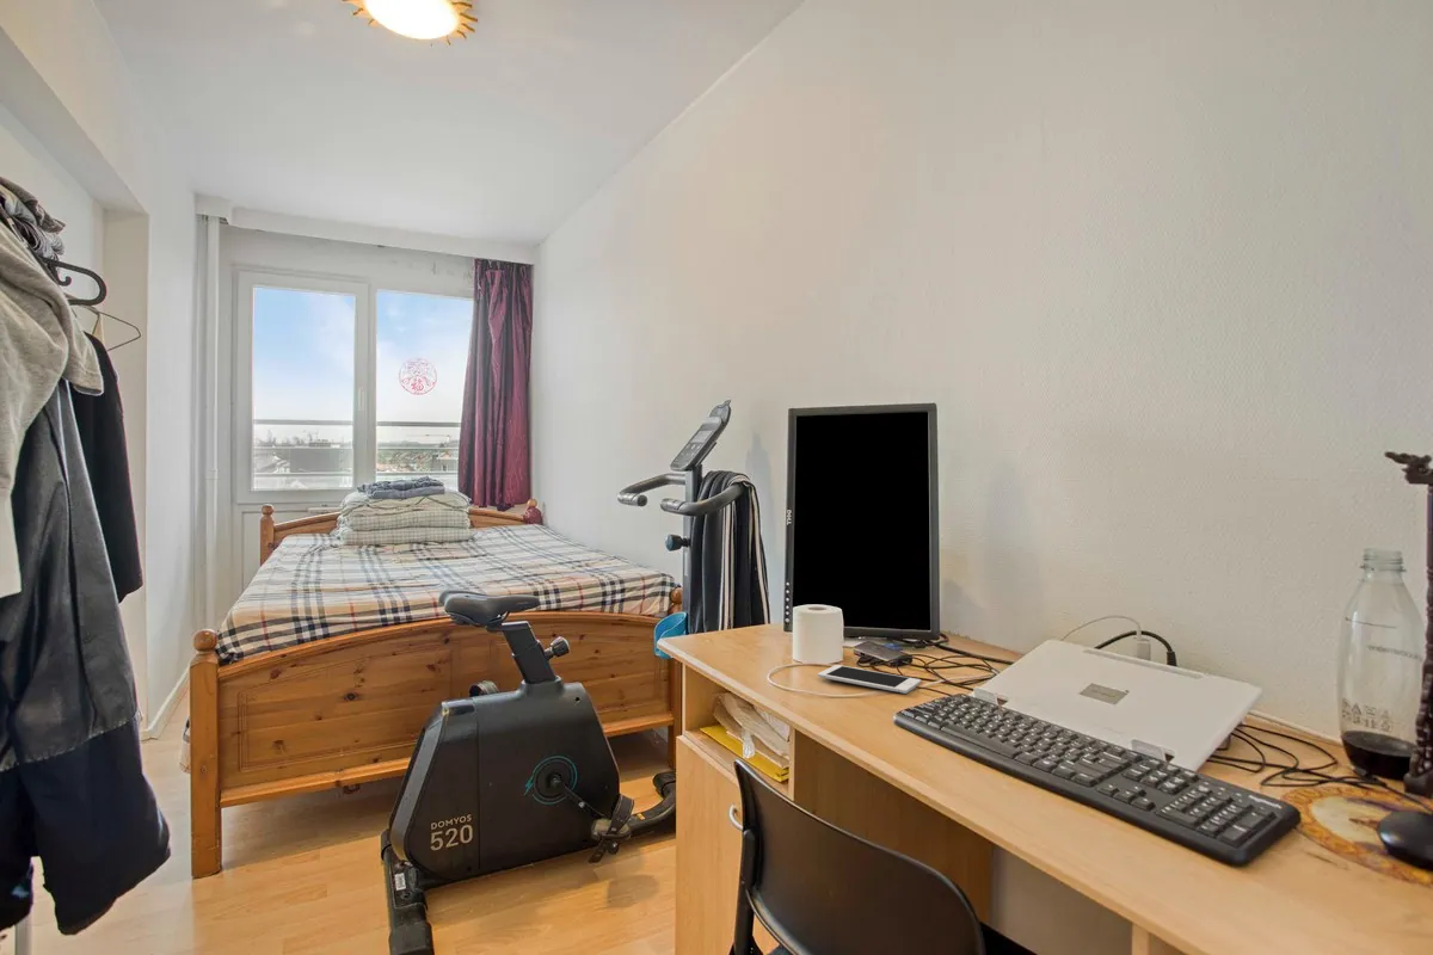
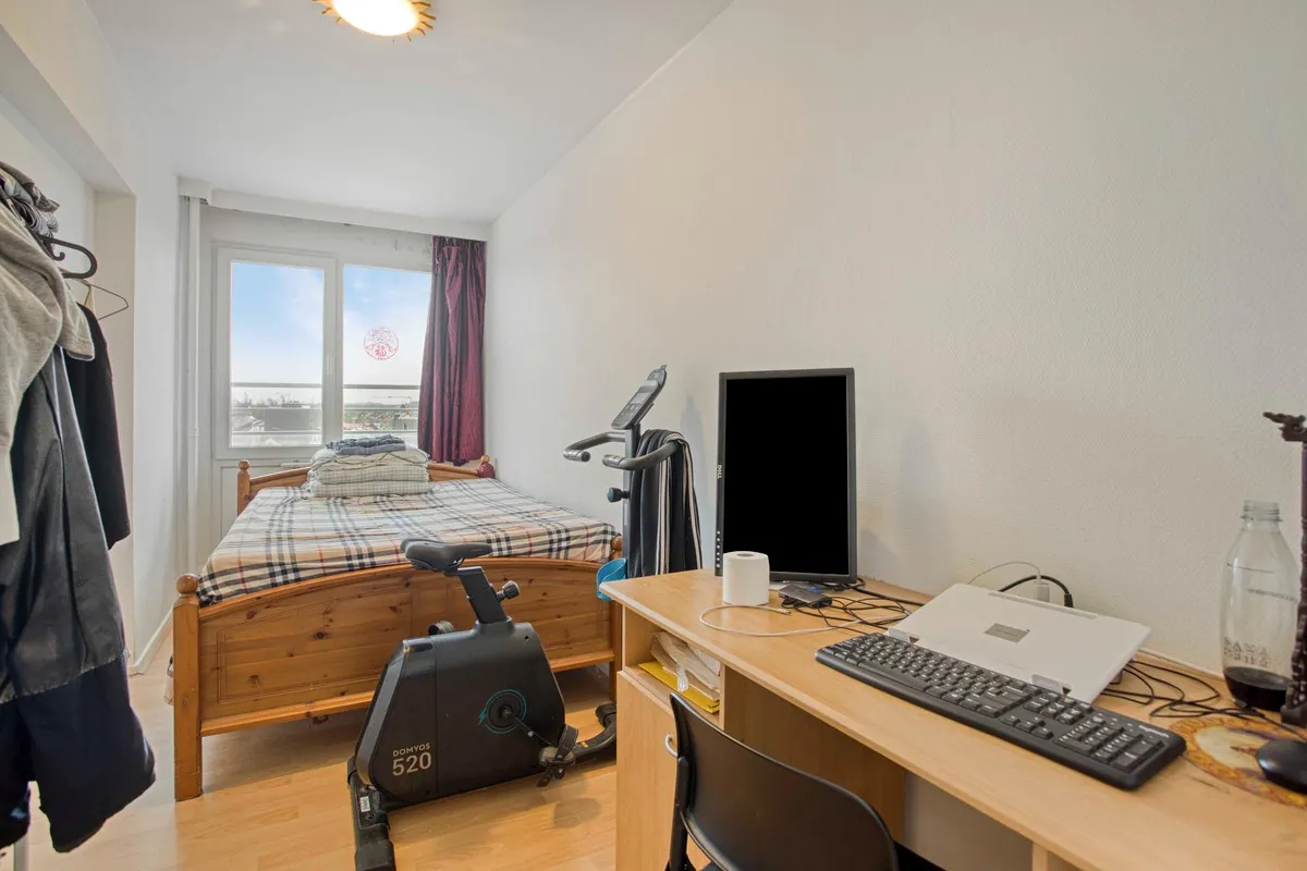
- cell phone [817,664,922,695]
